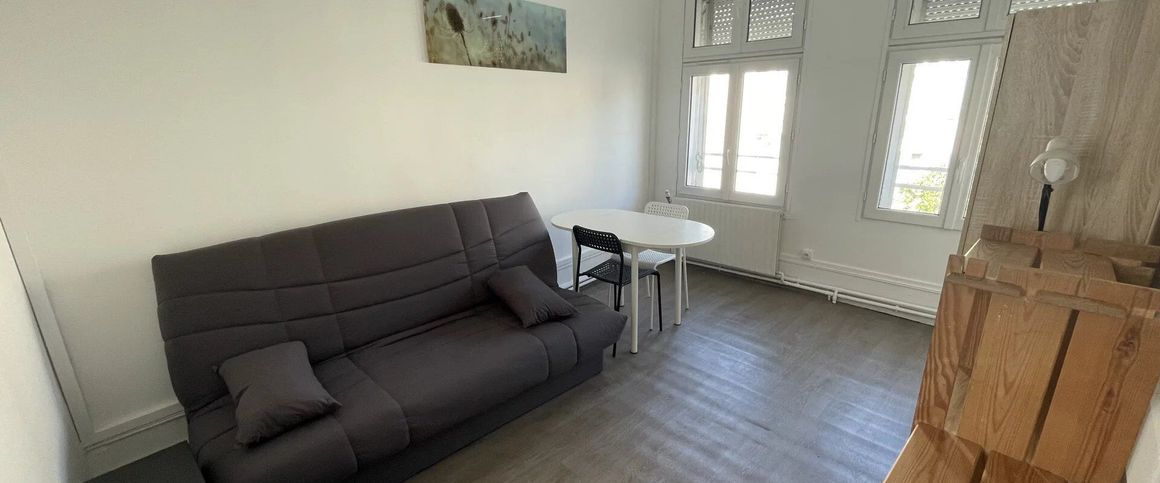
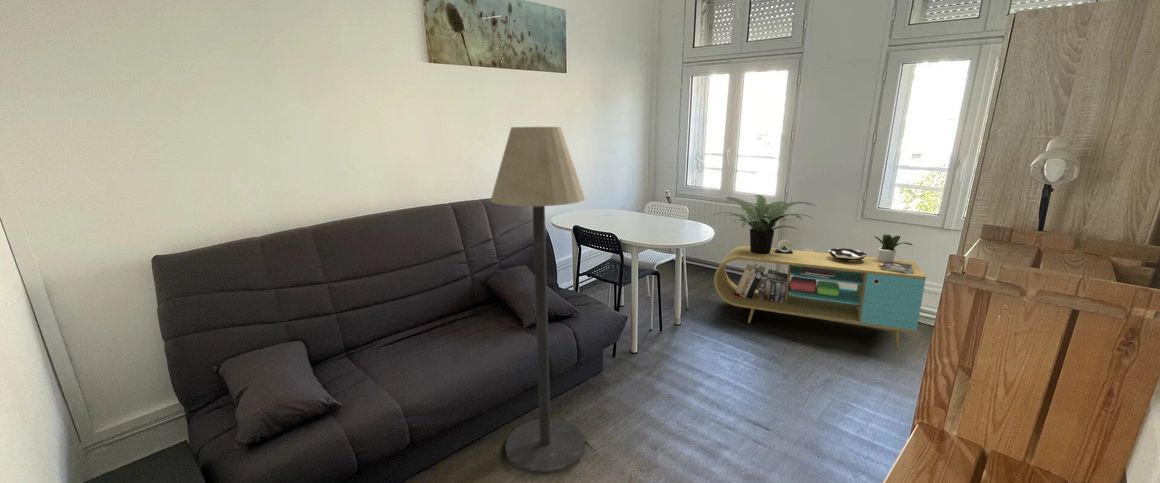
+ media console [708,194,927,348]
+ floor lamp [490,126,586,476]
